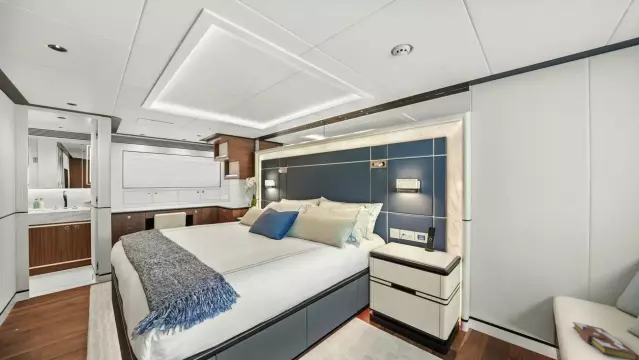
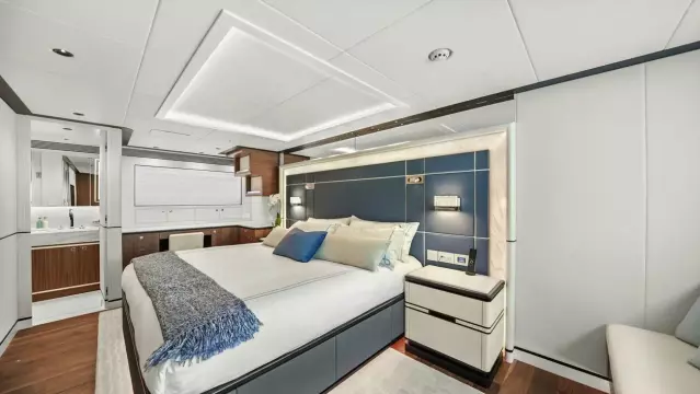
- book [571,321,639,360]
